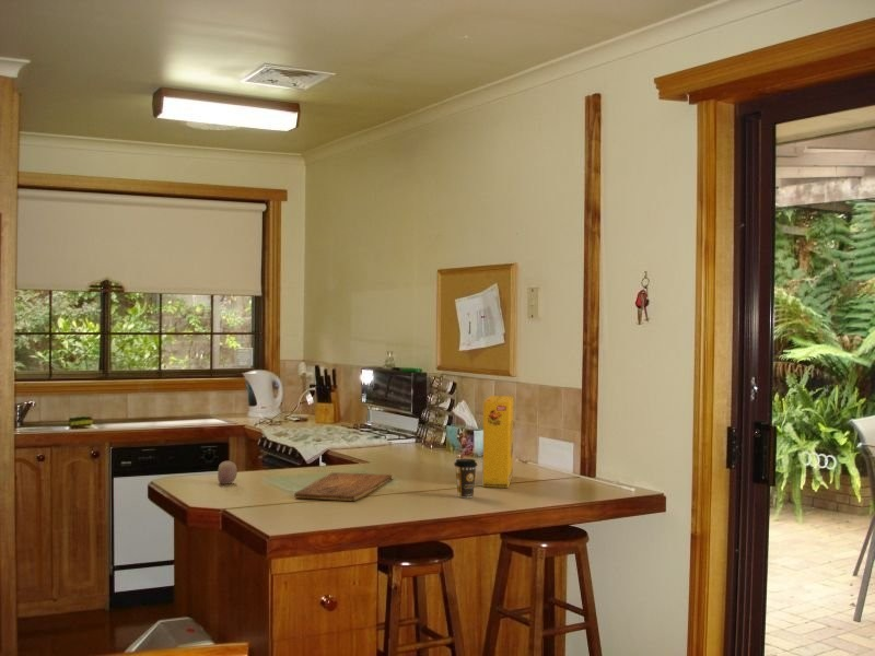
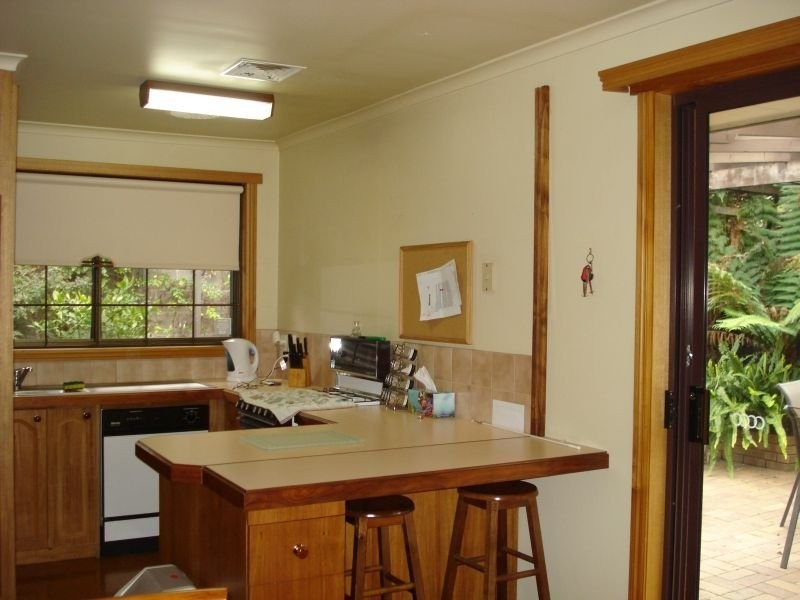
- fruit [217,460,238,485]
- coffee cup [453,458,478,499]
- cereal box [481,395,514,489]
- cutting board [293,471,393,502]
